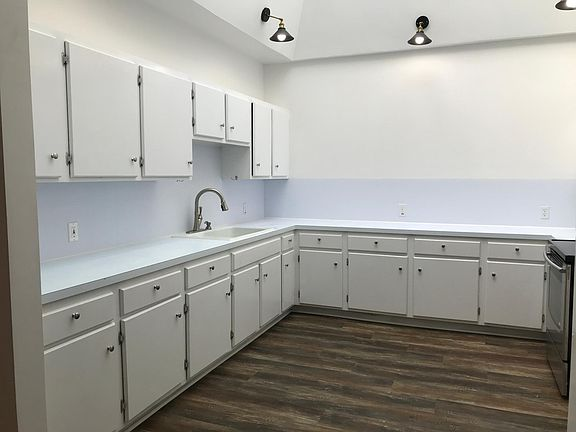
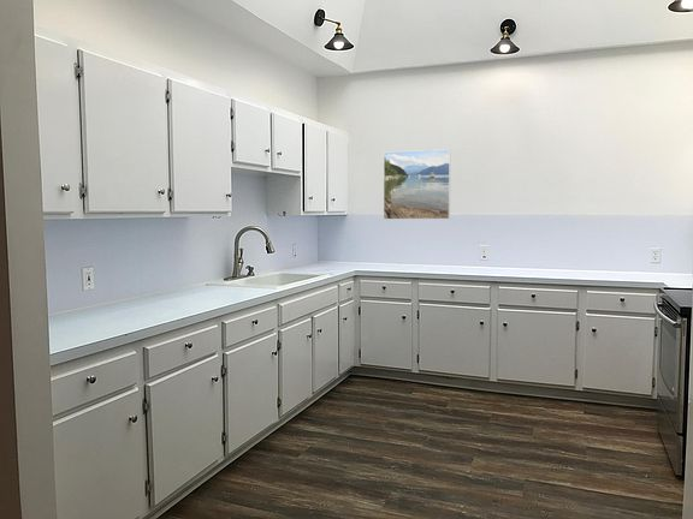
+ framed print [383,148,451,221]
